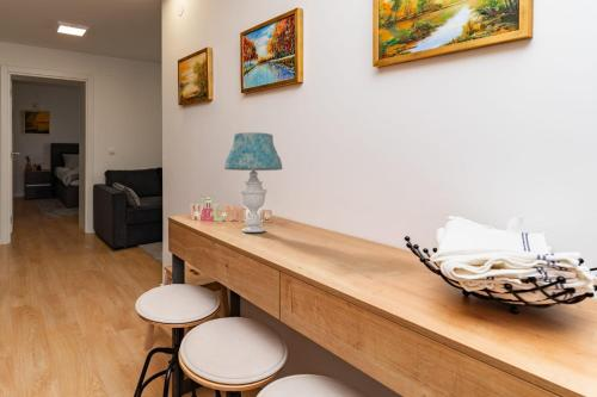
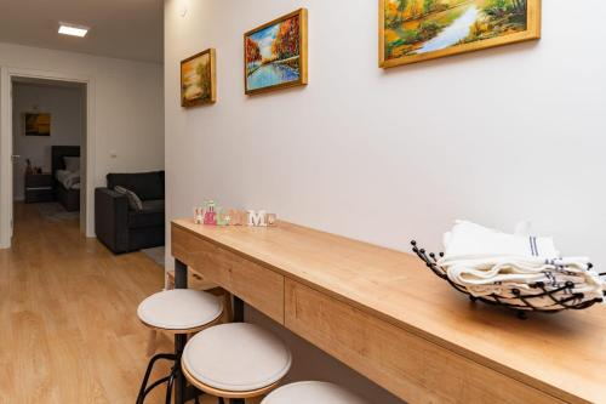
- table lamp [223,131,283,234]
